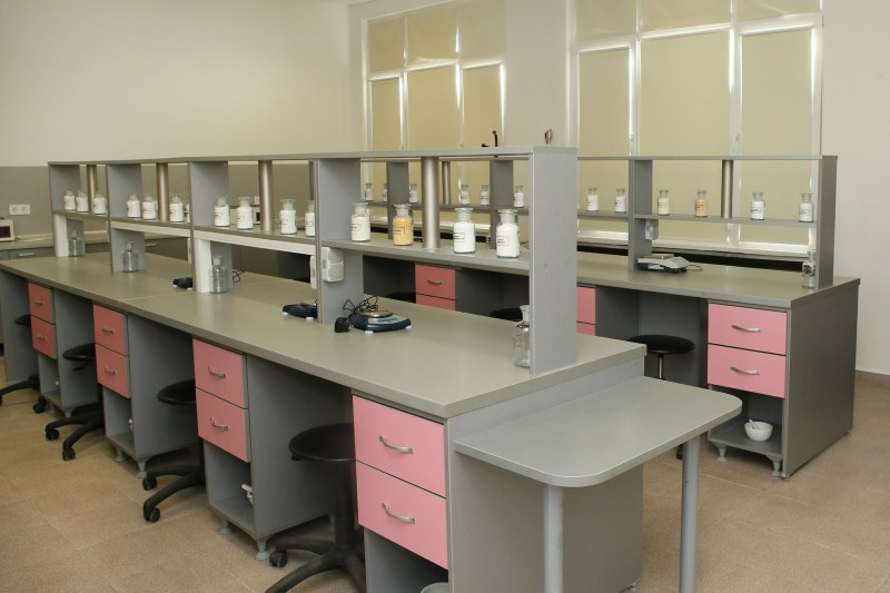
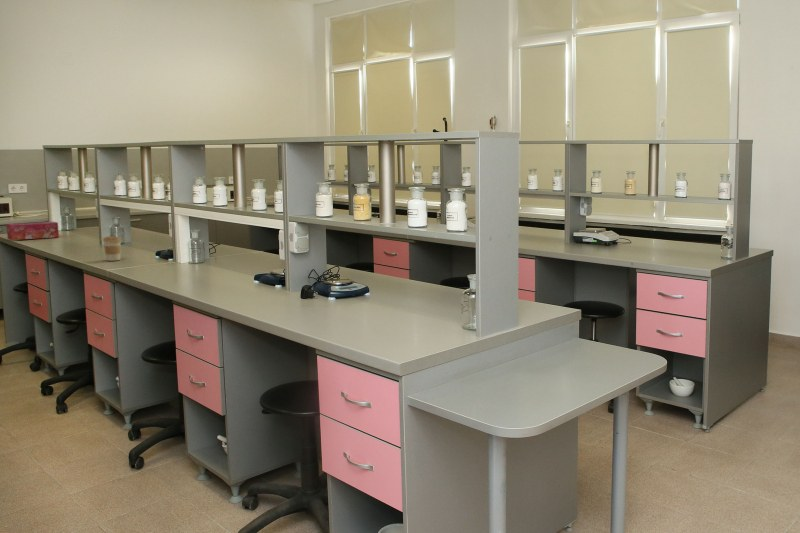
+ tissue box [5,221,60,241]
+ coffee cup [102,236,122,262]
